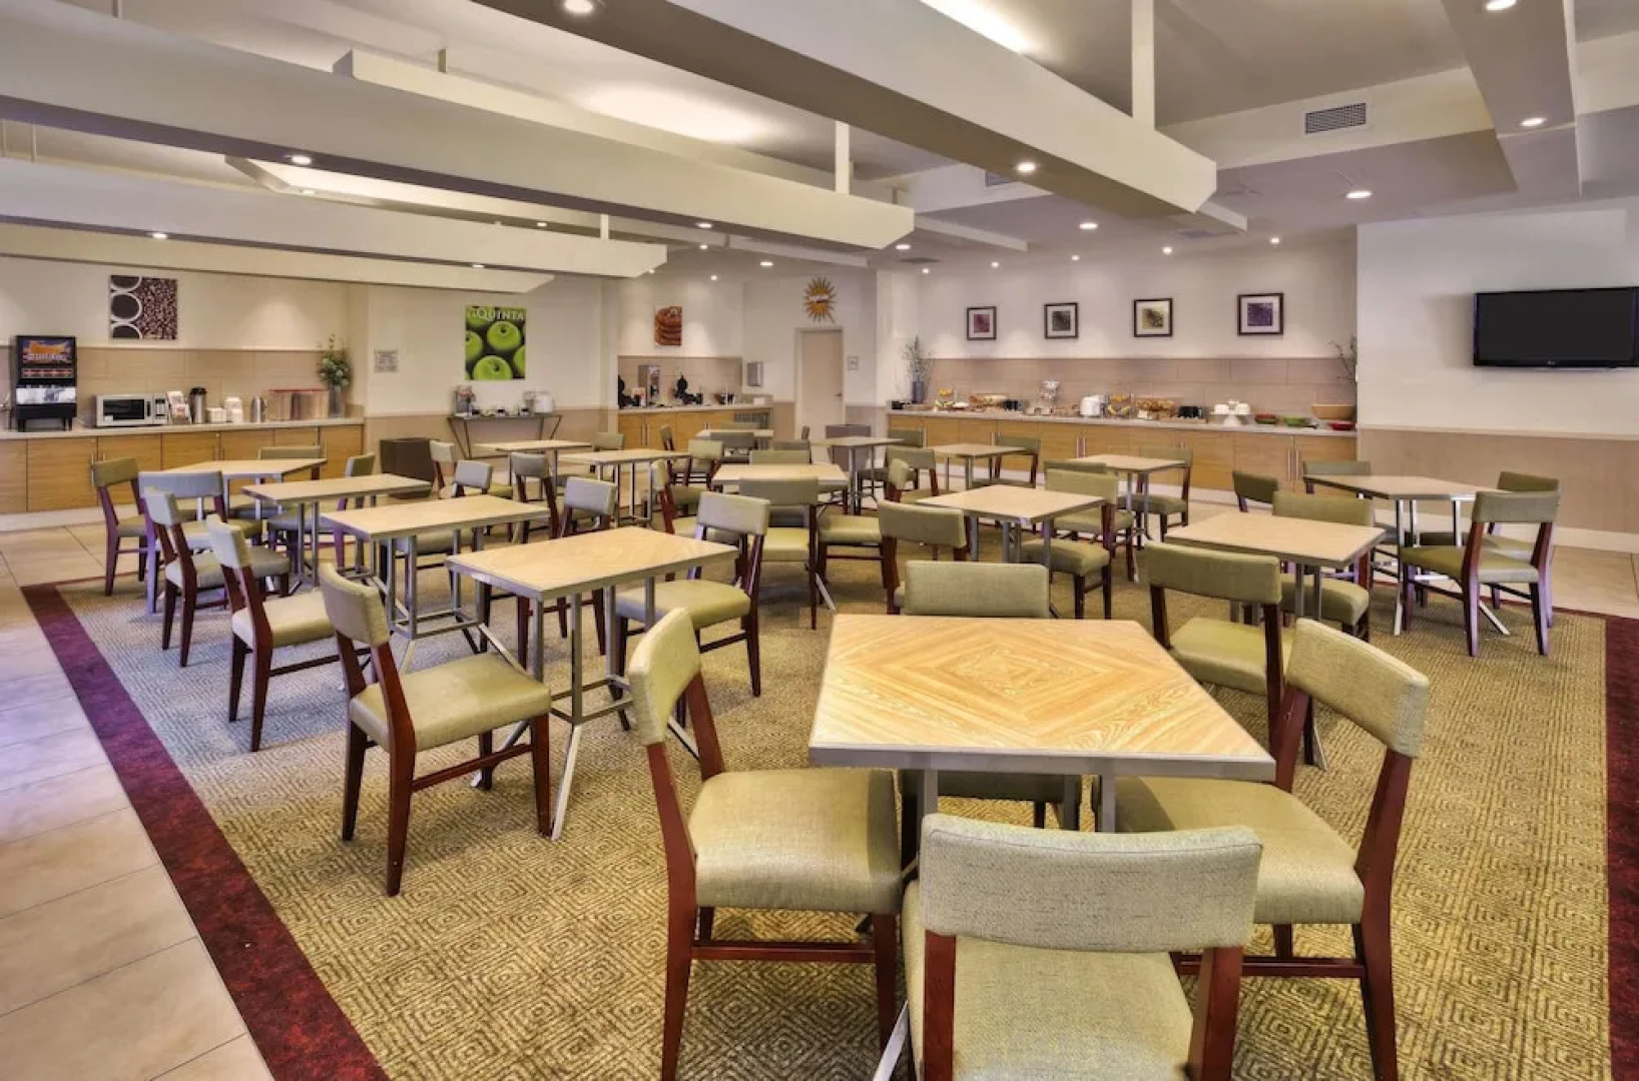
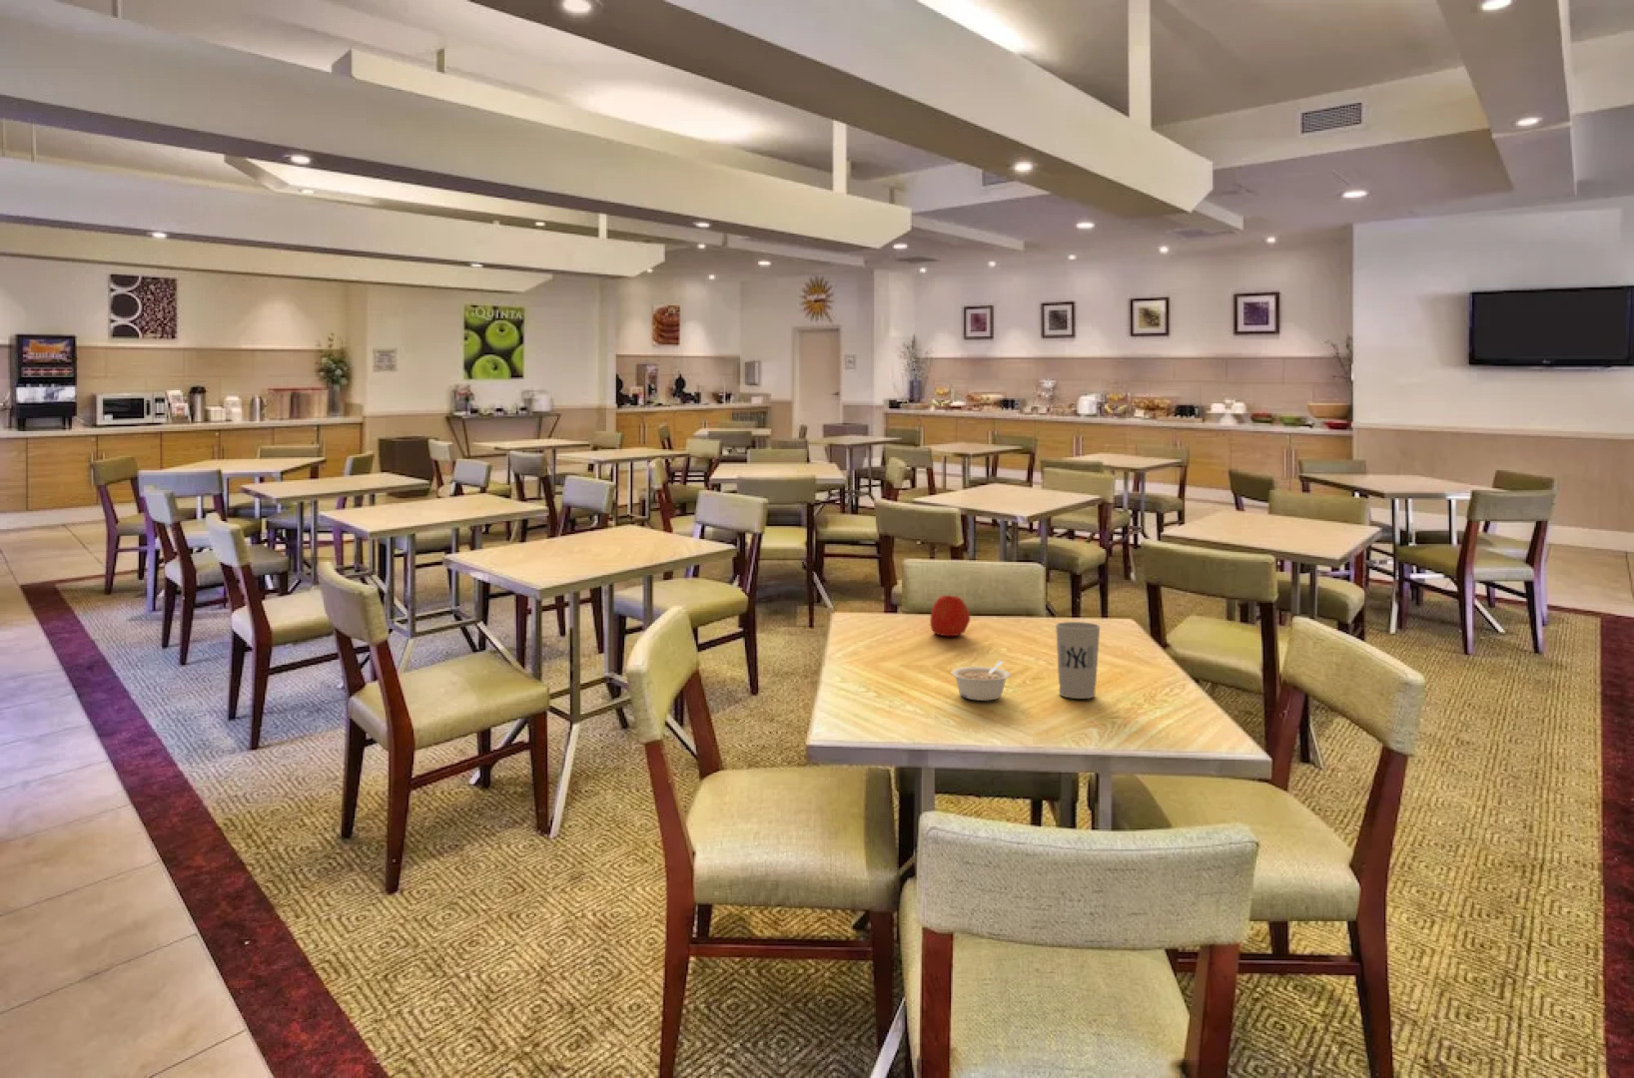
+ cup [1055,621,1102,700]
+ legume [949,659,1012,701]
+ apple [929,593,971,636]
